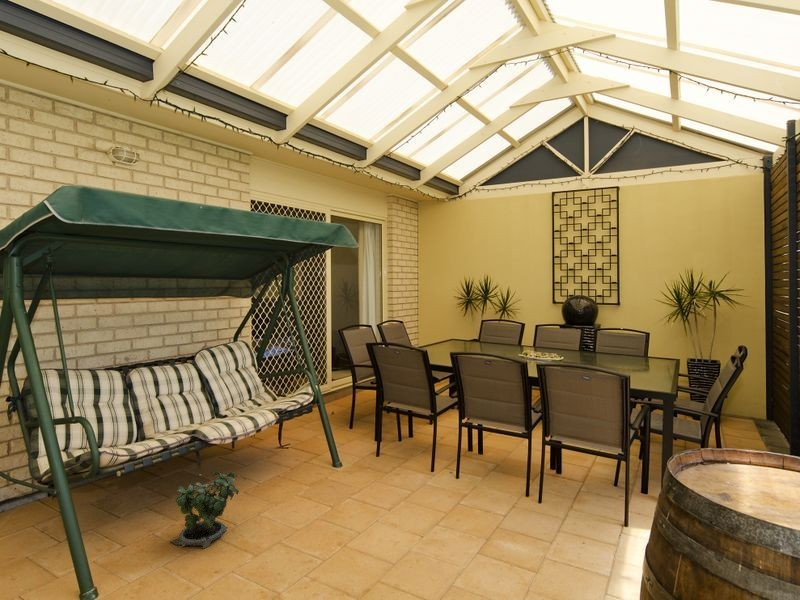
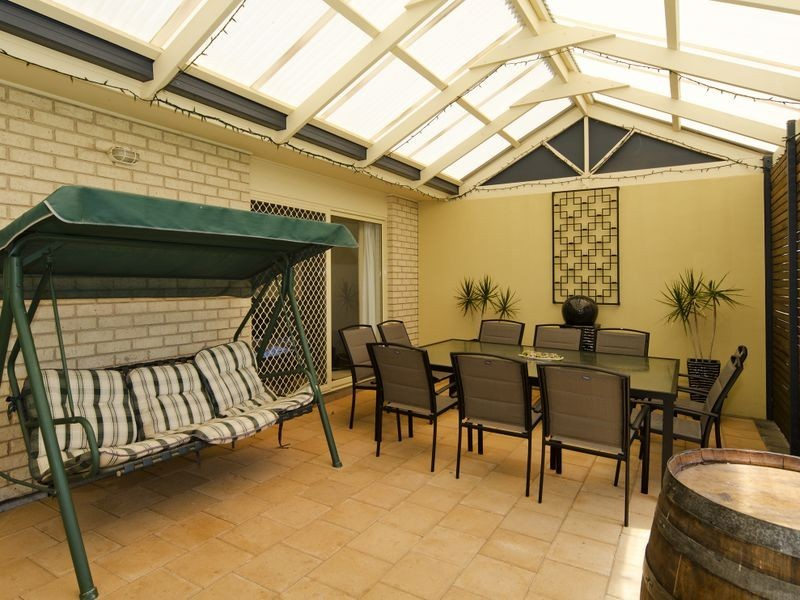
- potted plant [170,471,240,550]
